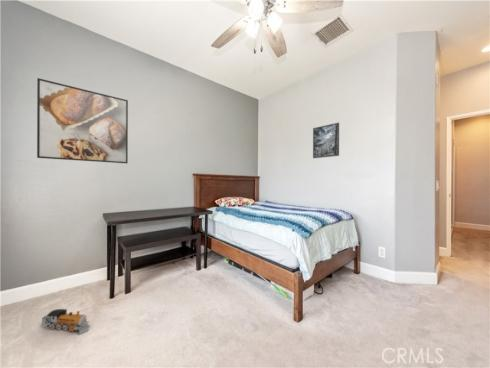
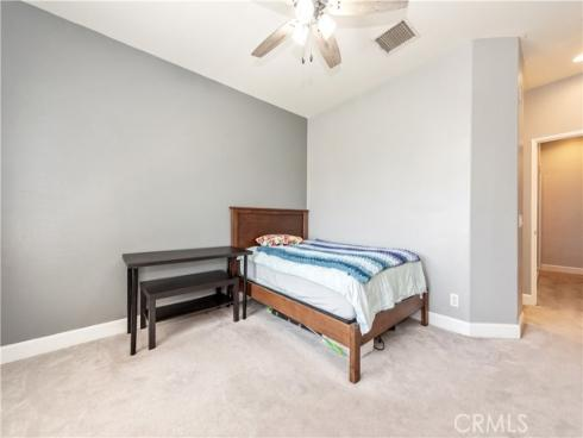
- toy train [41,308,91,335]
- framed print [312,122,340,159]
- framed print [36,77,129,164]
